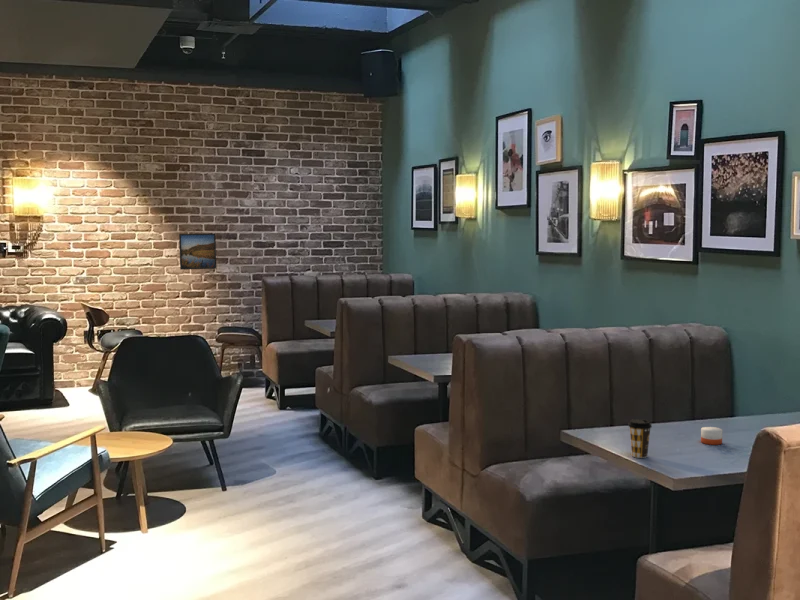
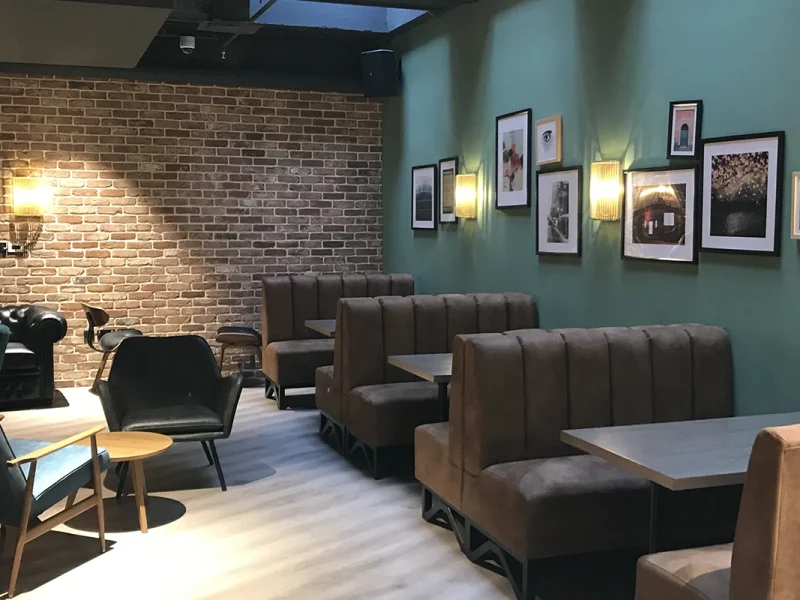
- candle [700,426,723,446]
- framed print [178,232,217,271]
- coffee cup [627,418,653,459]
